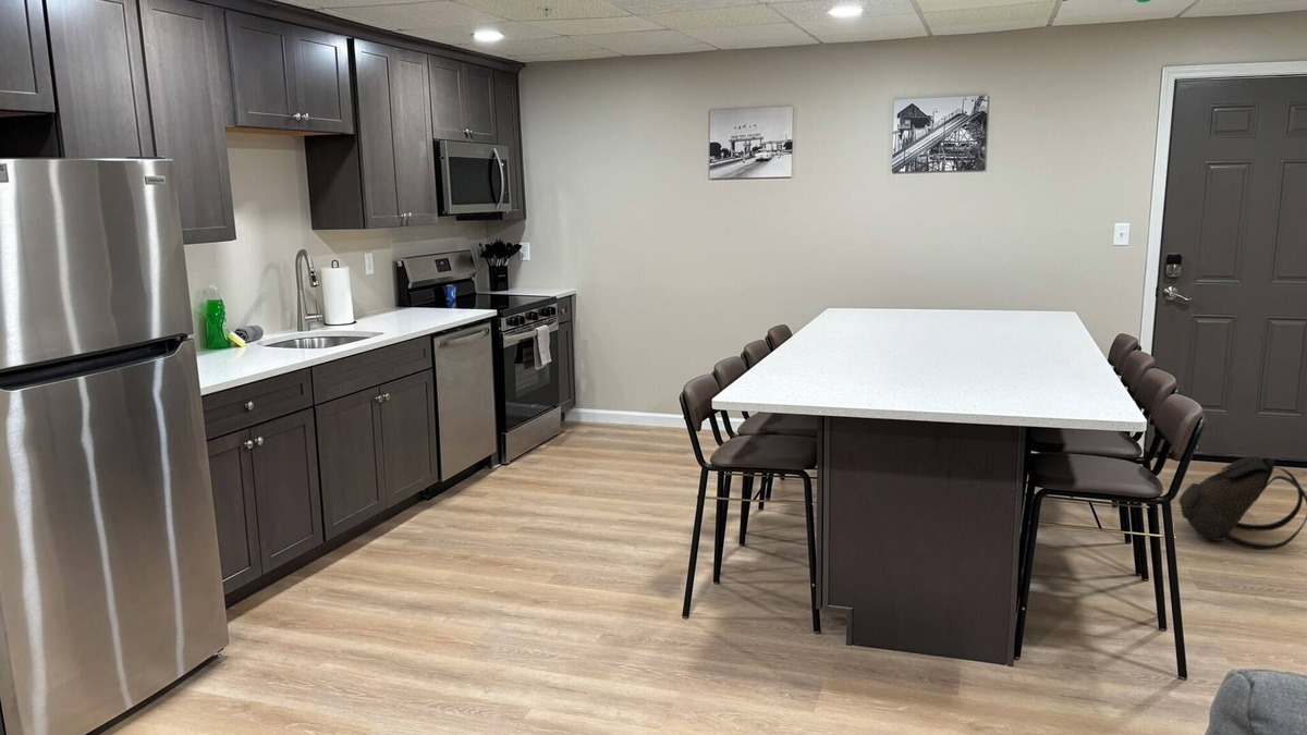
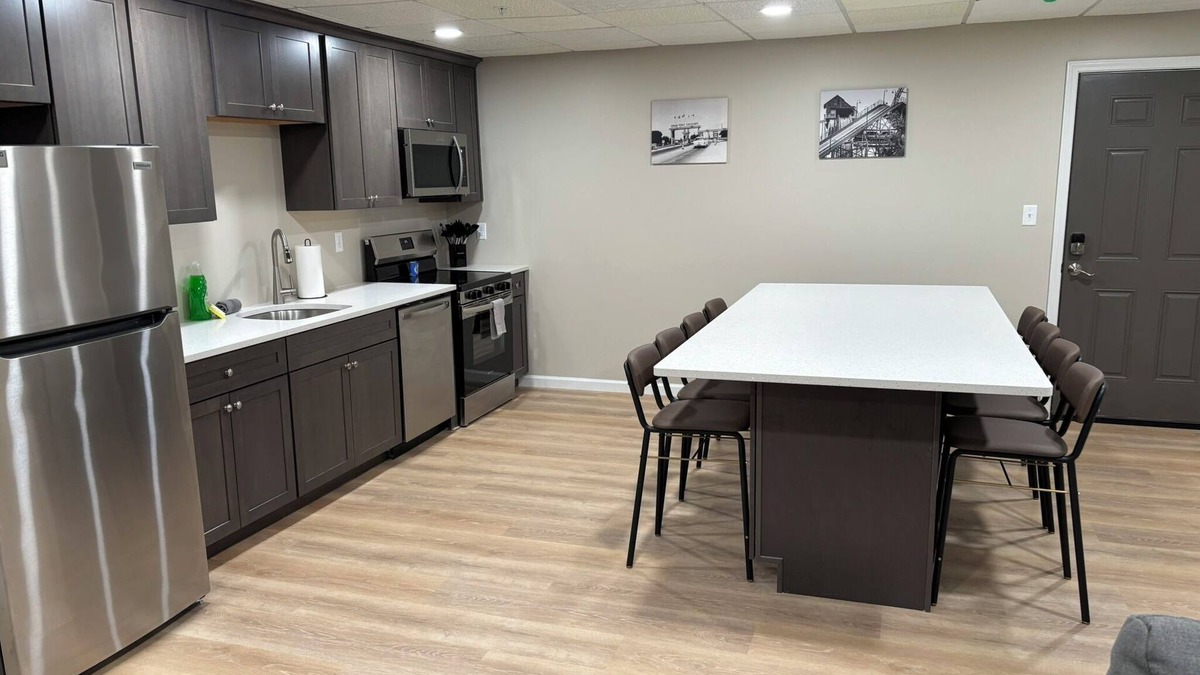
- backpack [1177,455,1307,551]
